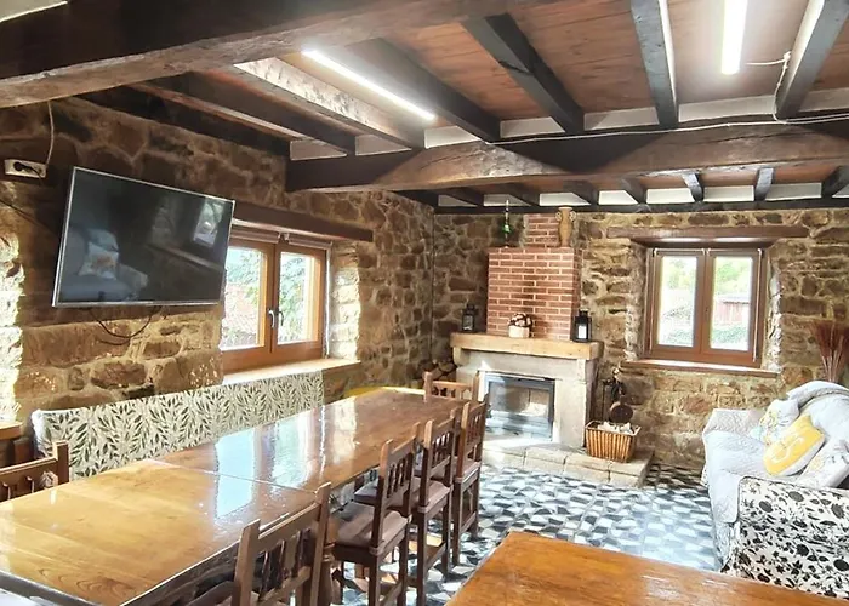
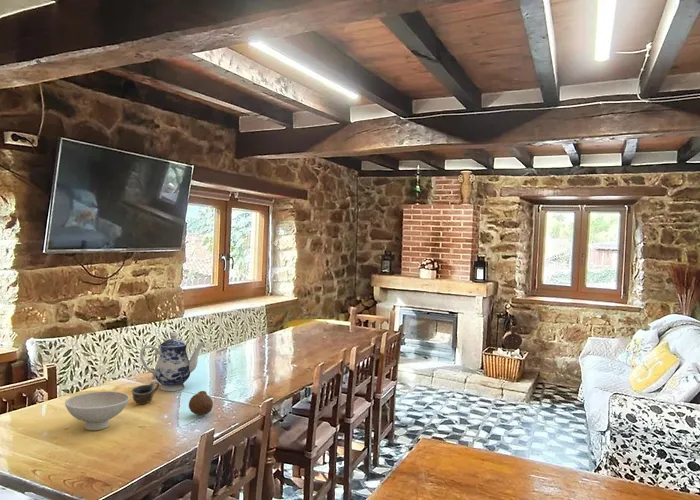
+ cup [131,380,161,406]
+ teapot [139,331,206,392]
+ bowl [64,390,131,431]
+ fruit [188,390,214,416]
